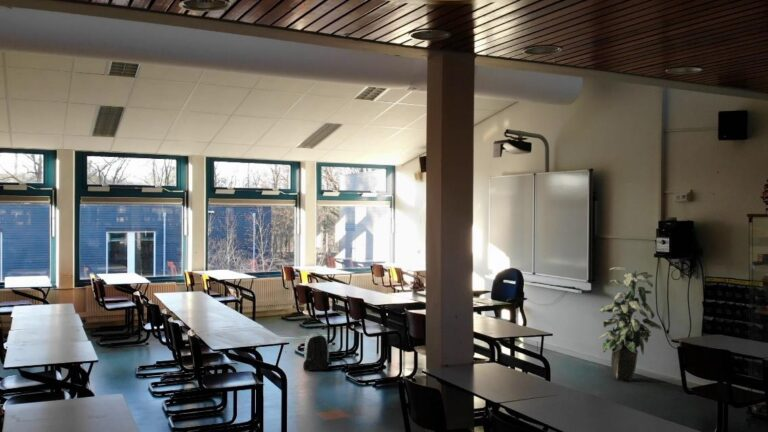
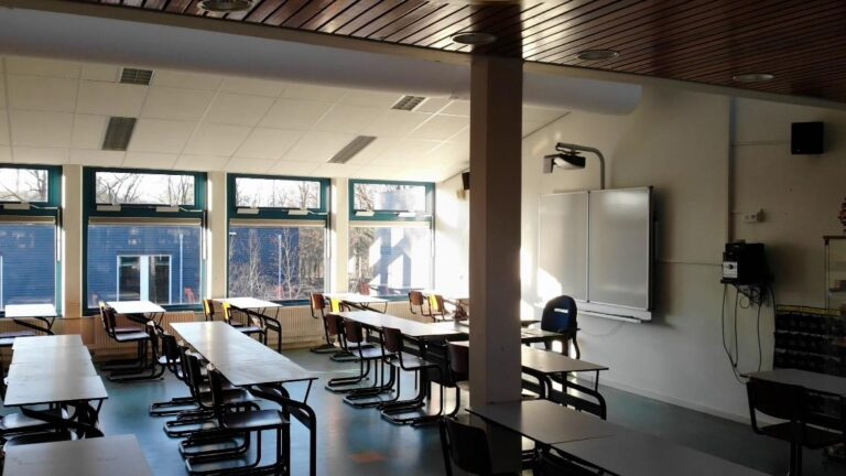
- indoor plant [597,266,663,382]
- backpack [302,332,333,372]
